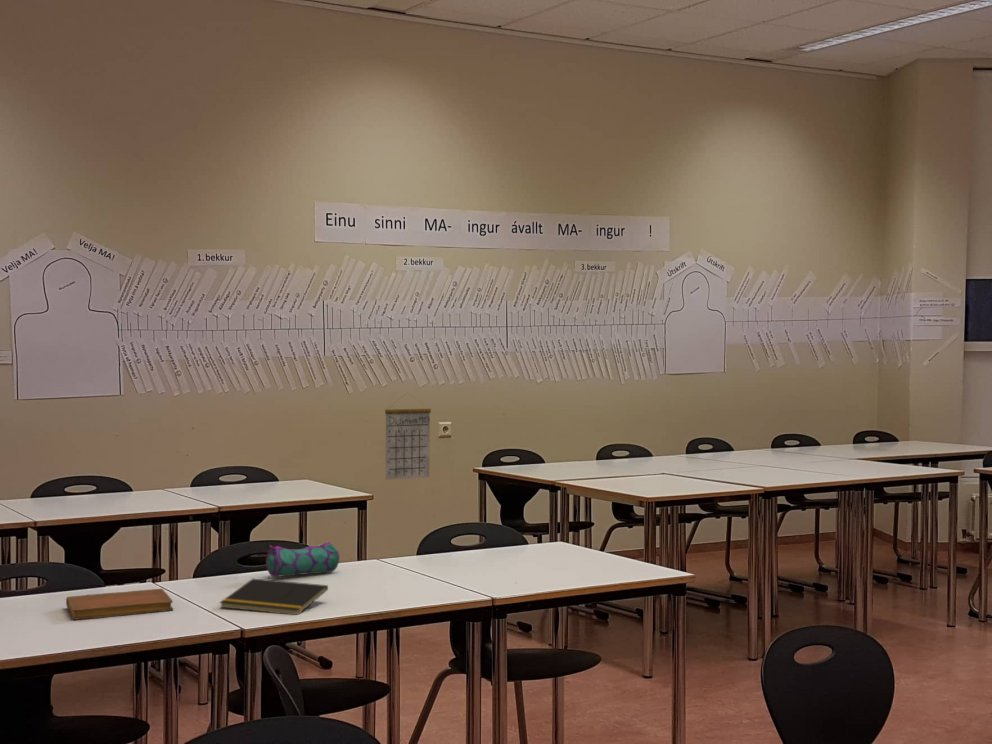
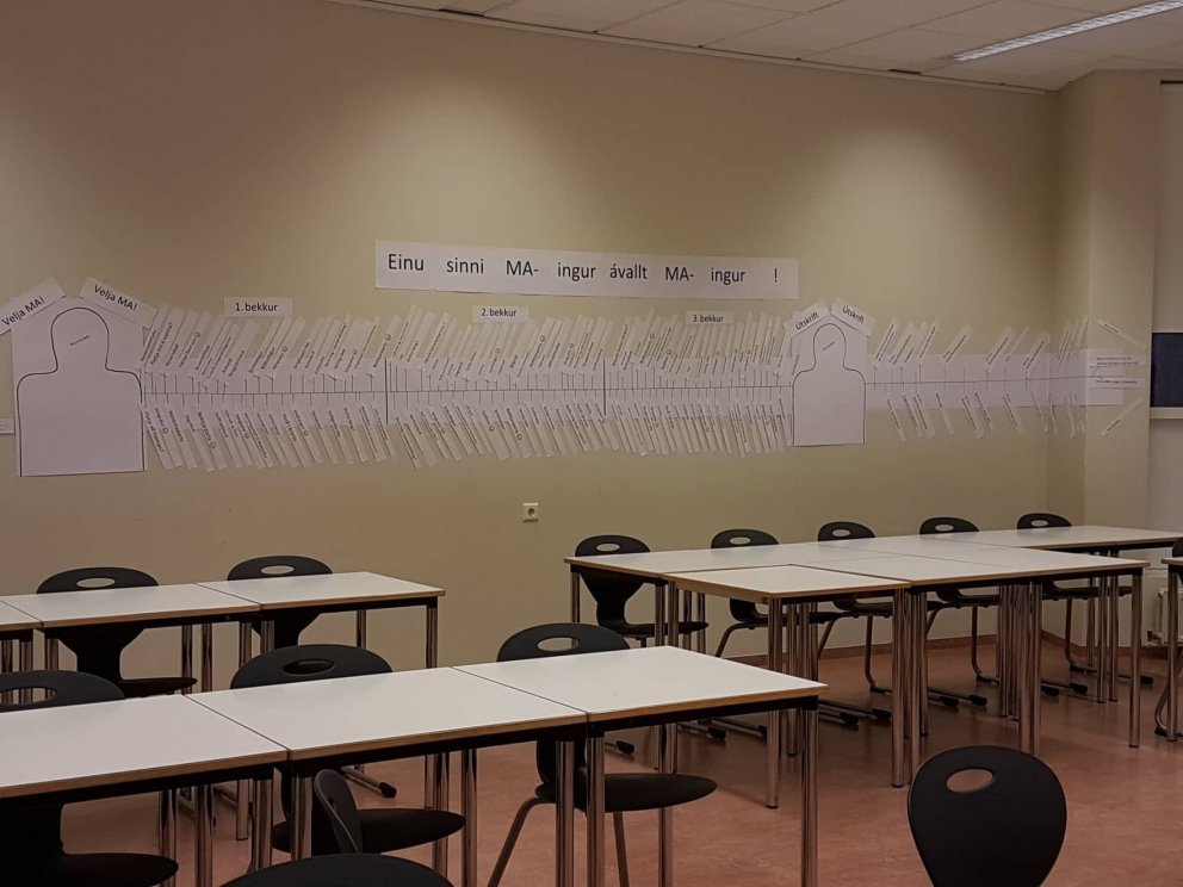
- pencil case [265,540,340,578]
- notepad [219,578,329,616]
- notebook [65,588,174,621]
- calendar [384,392,432,481]
